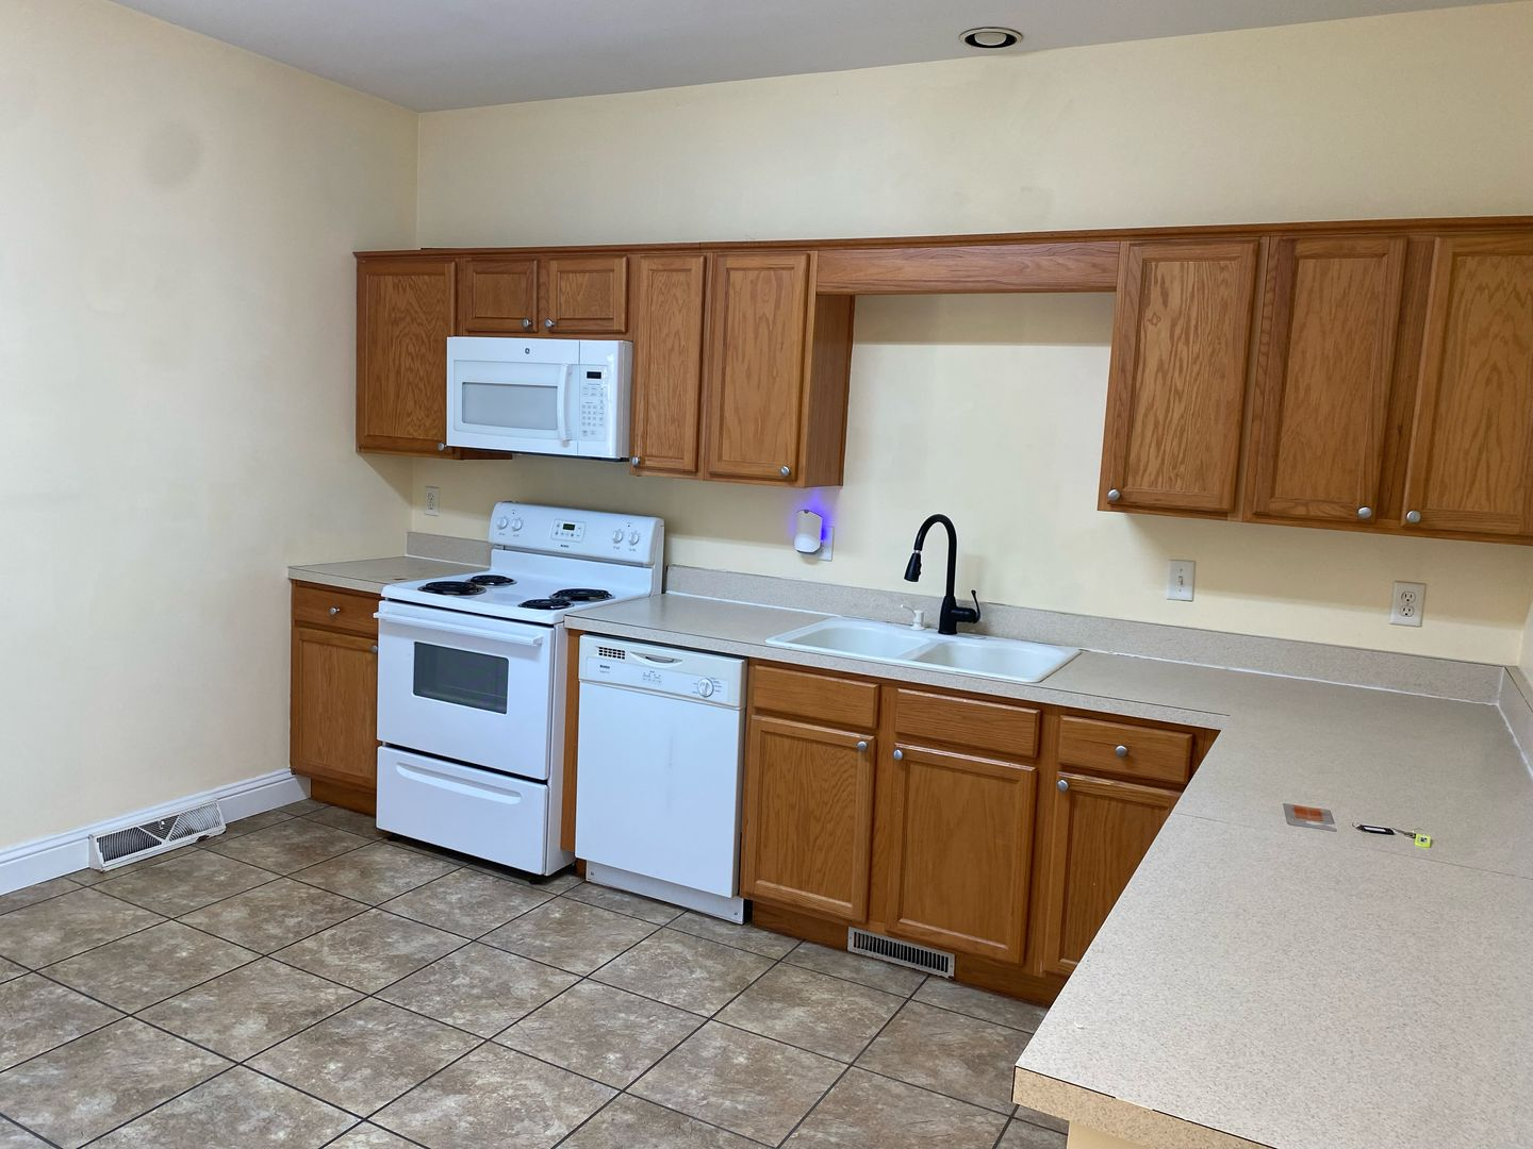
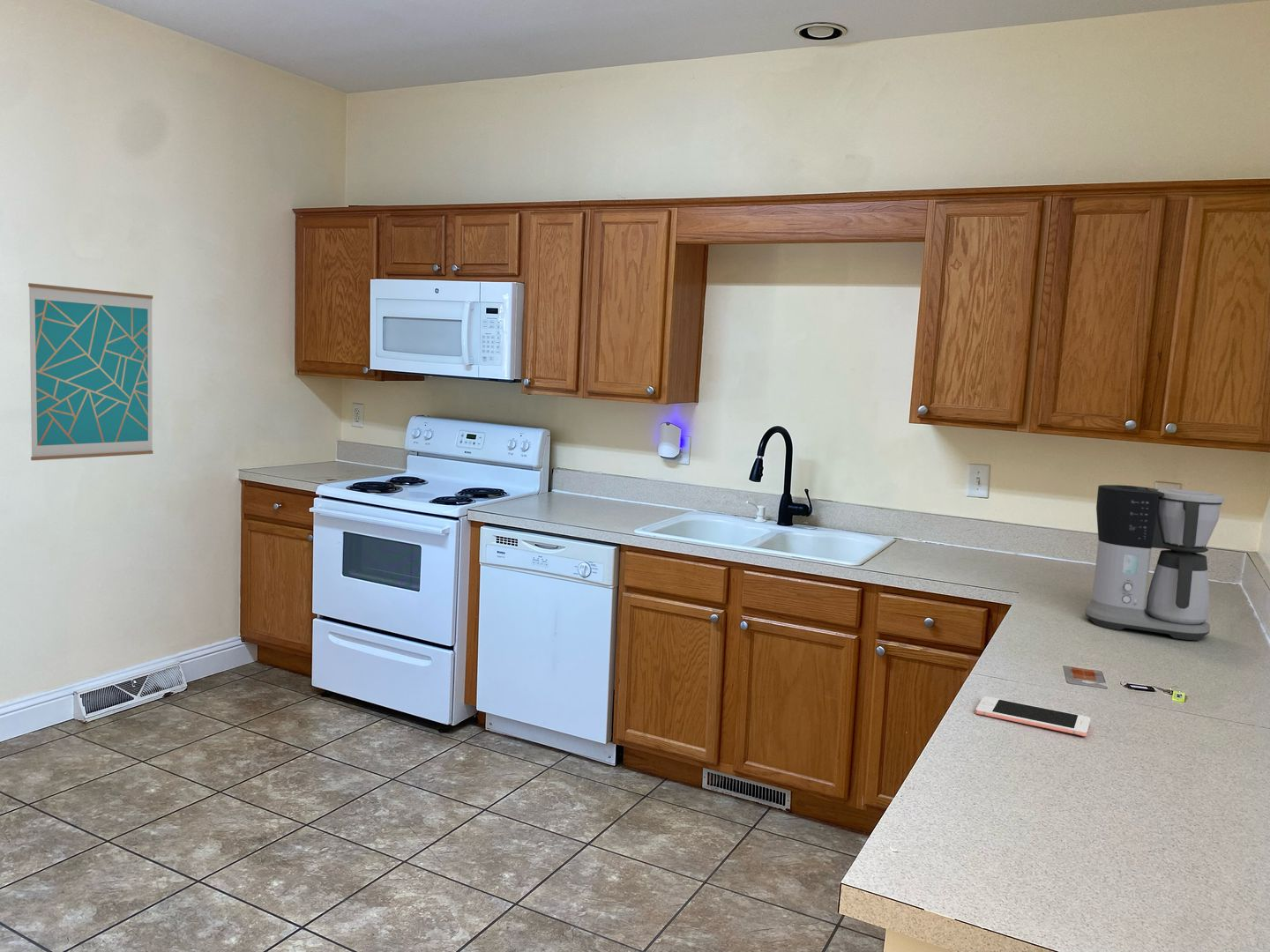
+ cell phone [975,695,1091,737]
+ coffee maker [1084,484,1225,641]
+ wall art [27,282,153,461]
